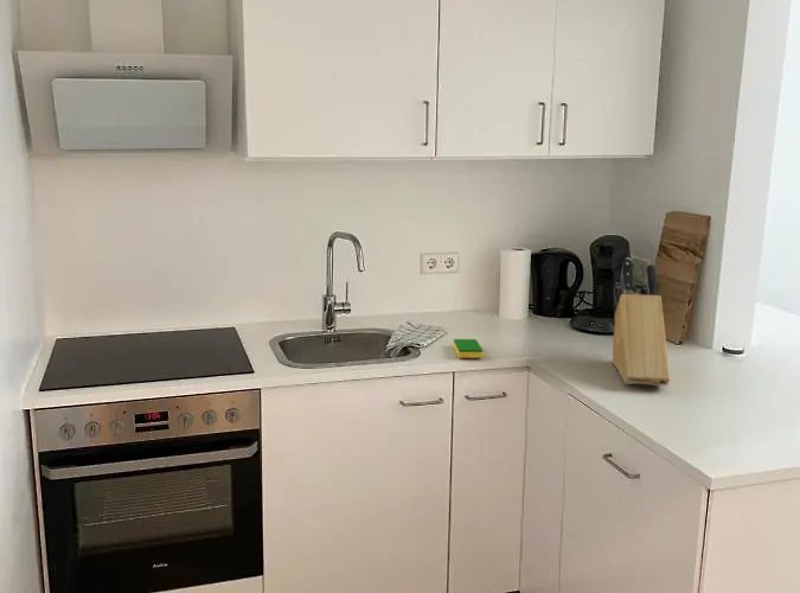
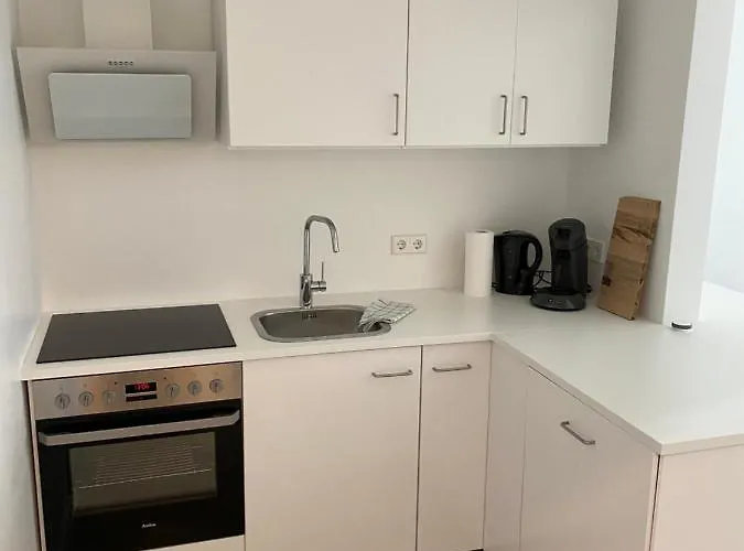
- dish sponge [452,338,484,359]
- knife block [612,256,671,388]
